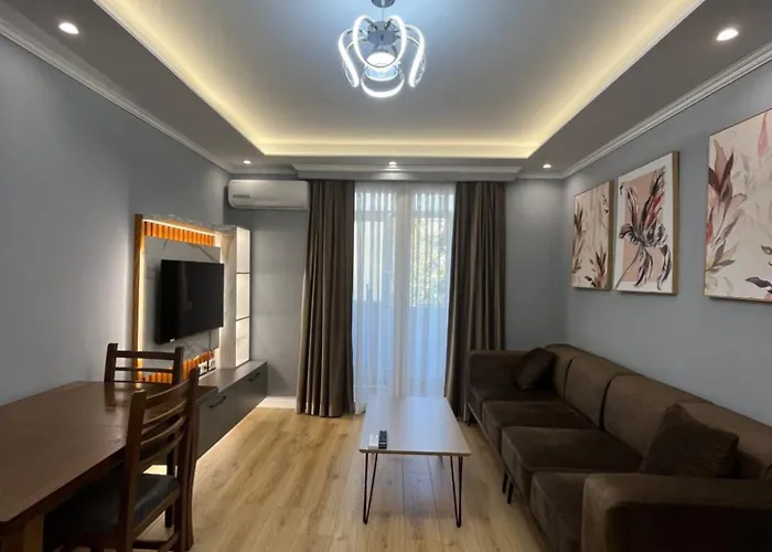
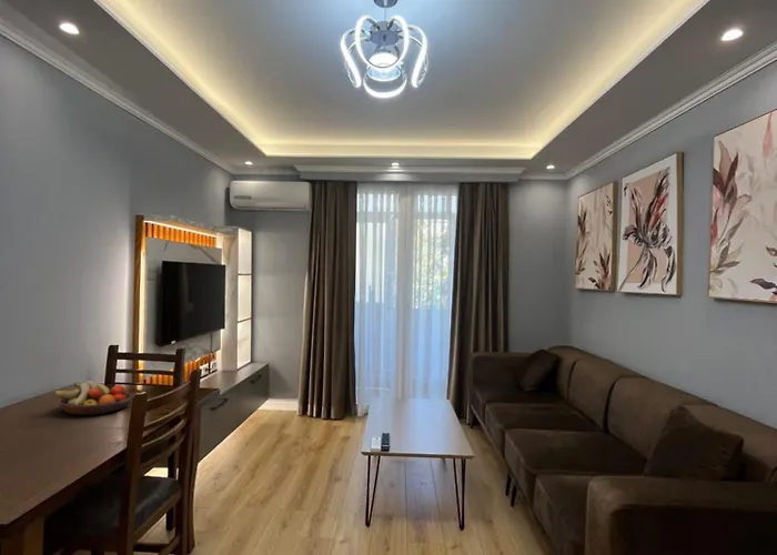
+ fruit bowl [52,380,133,416]
